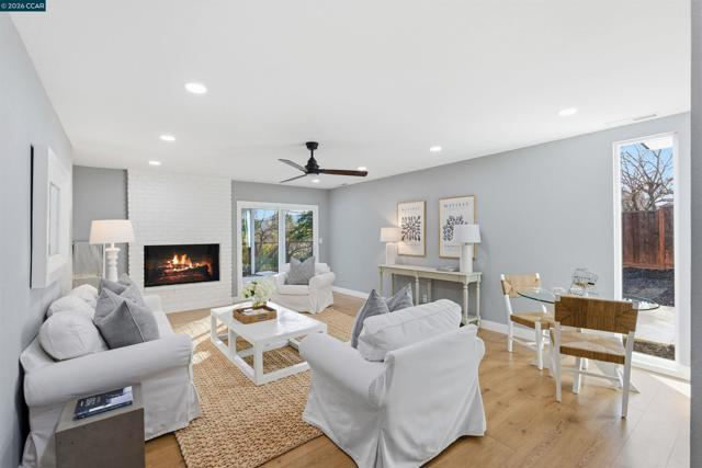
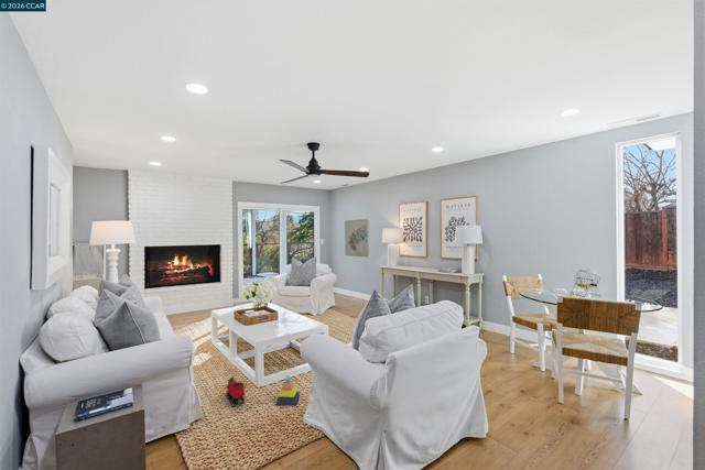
+ stacking toy [274,374,301,406]
+ toy train [225,375,246,407]
+ wall art [344,218,370,259]
